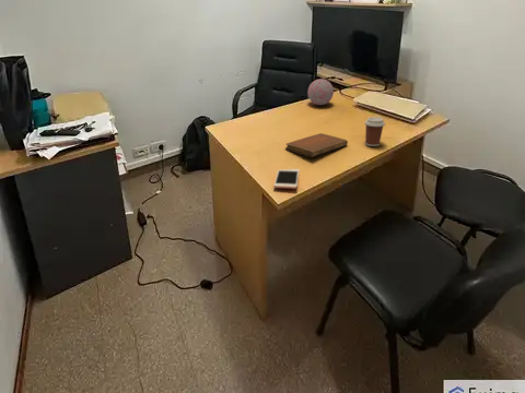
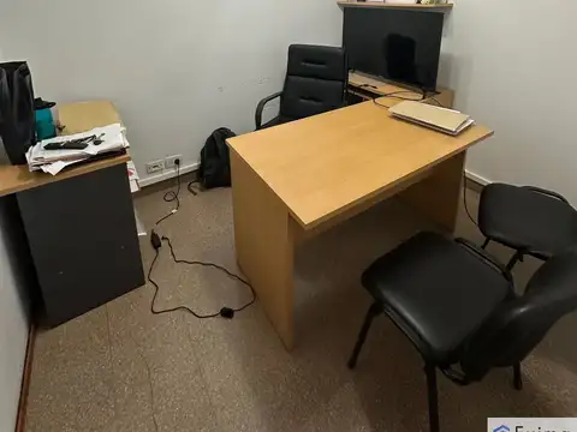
- coffee cup [364,116,386,147]
- cell phone [272,168,301,190]
- notebook [284,132,349,158]
- decorative orb [306,78,335,106]
